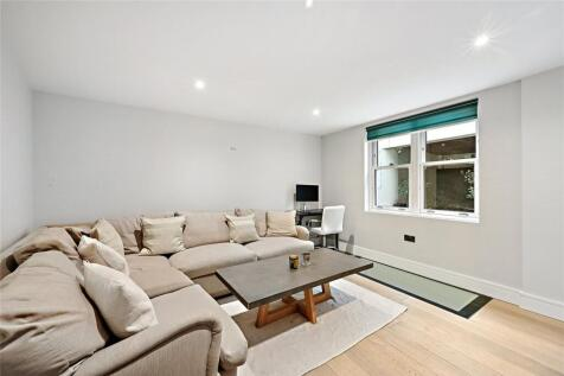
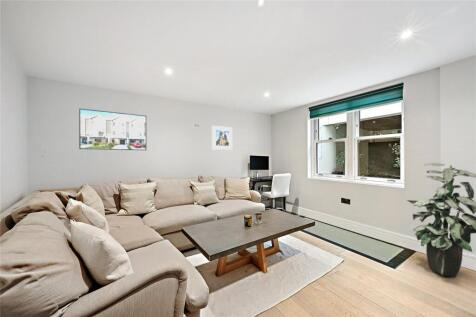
+ indoor plant [406,162,476,278]
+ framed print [211,125,234,151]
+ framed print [78,108,147,151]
